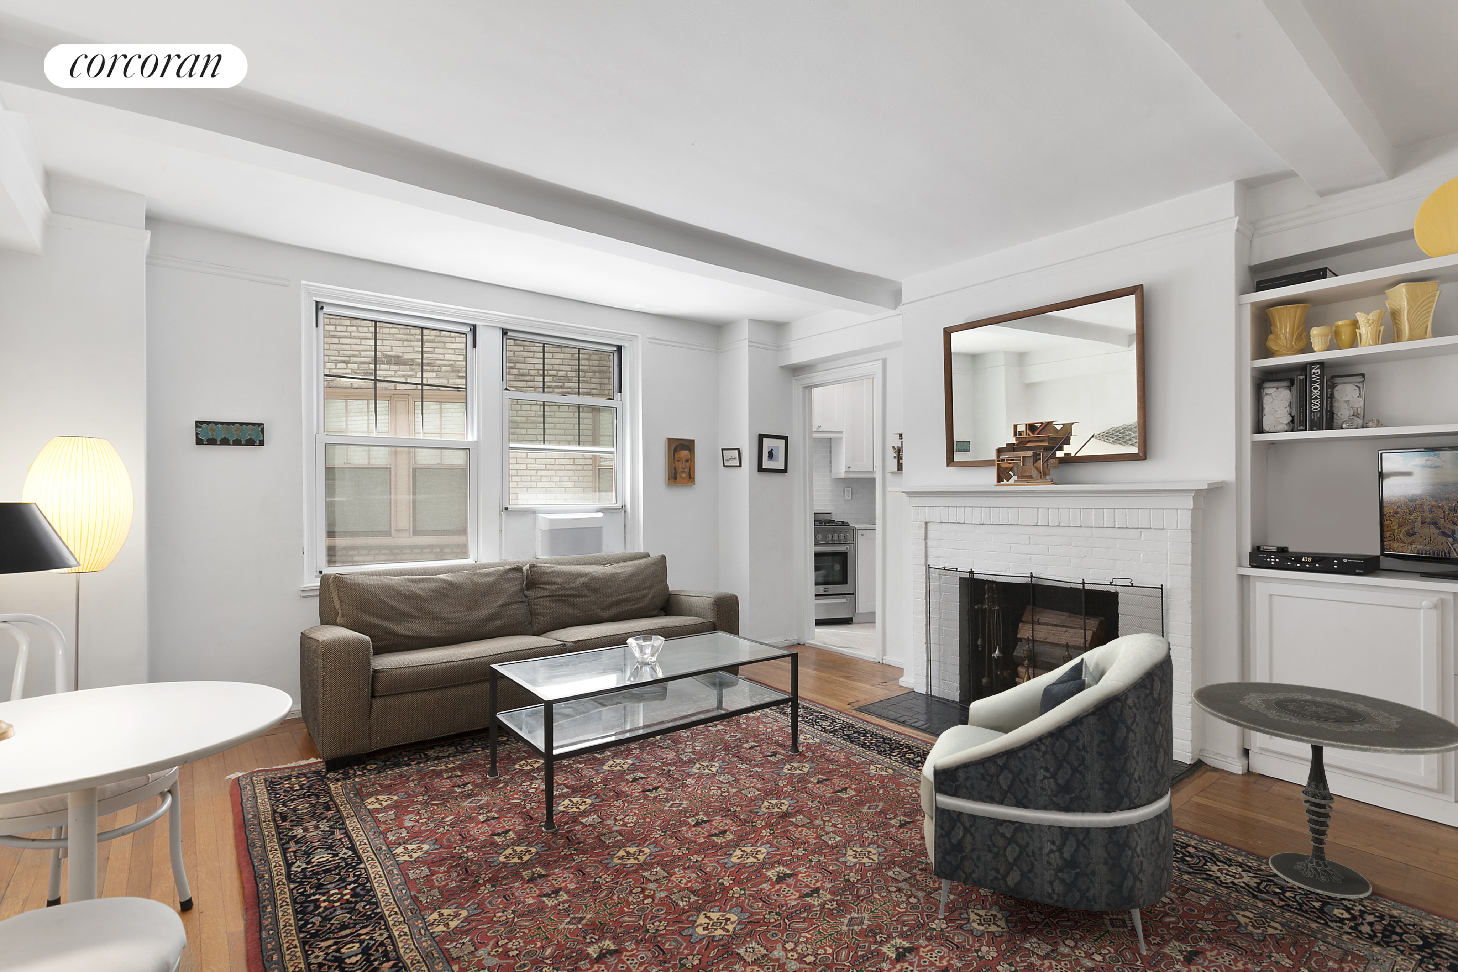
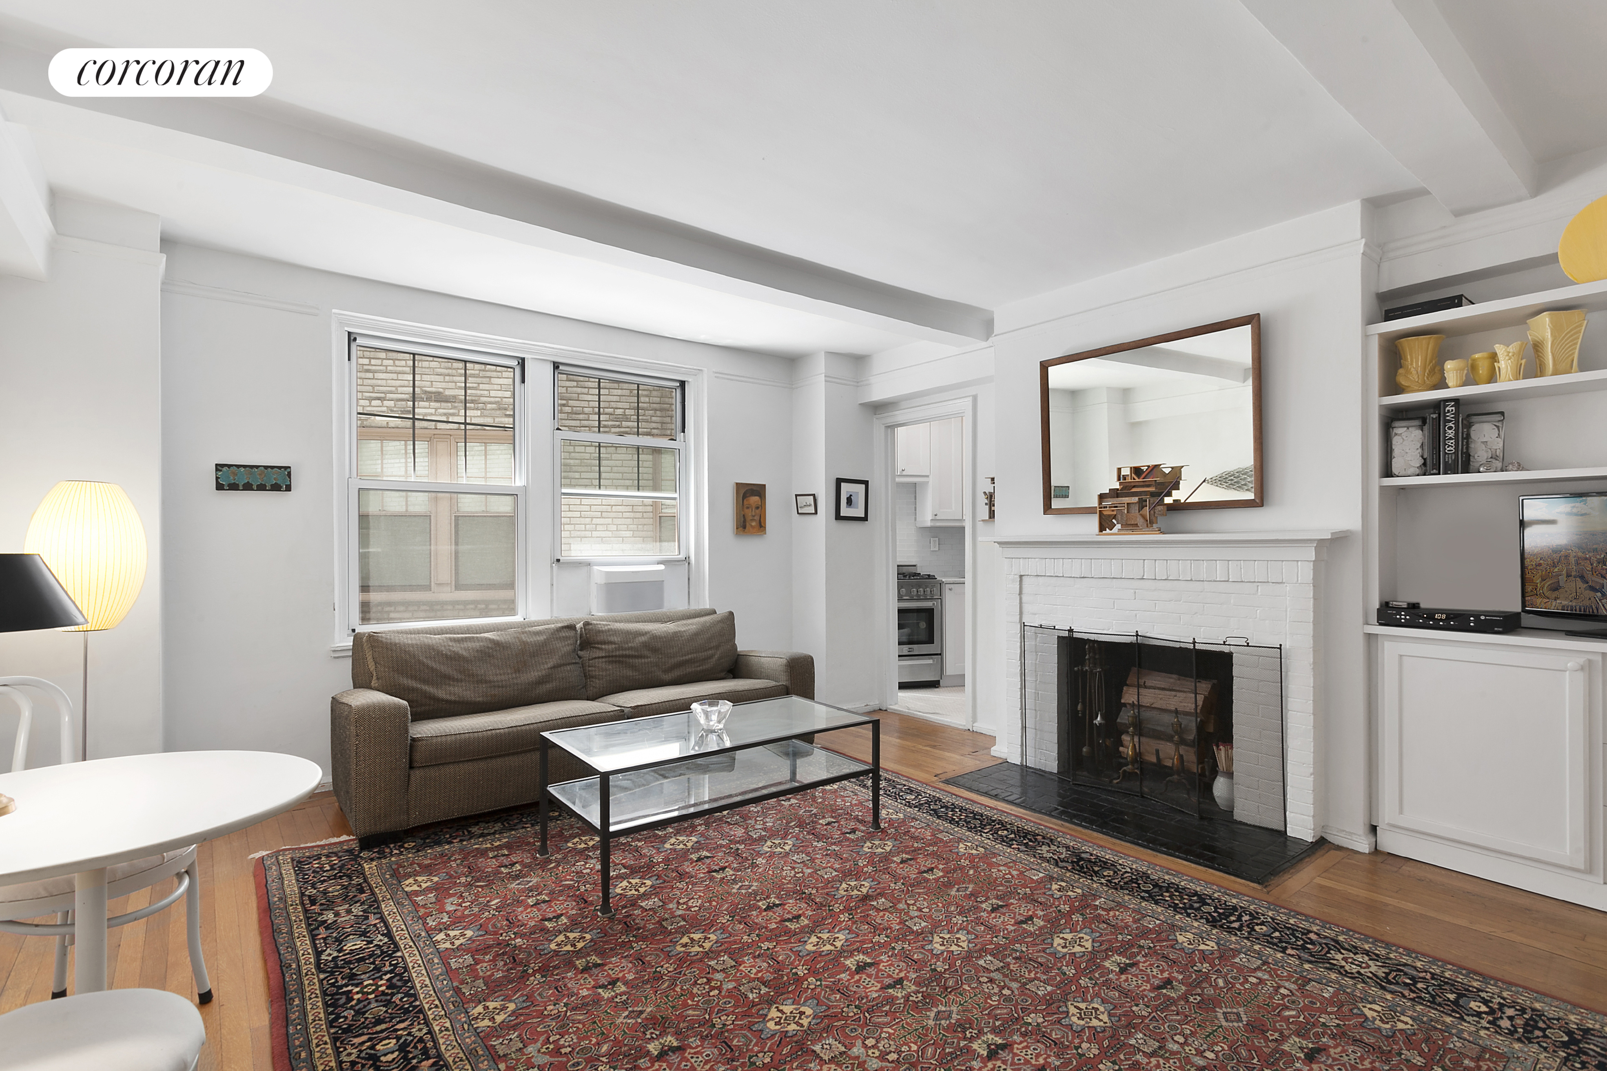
- armchair [920,632,1174,956]
- side table [1192,681,1458,899]
